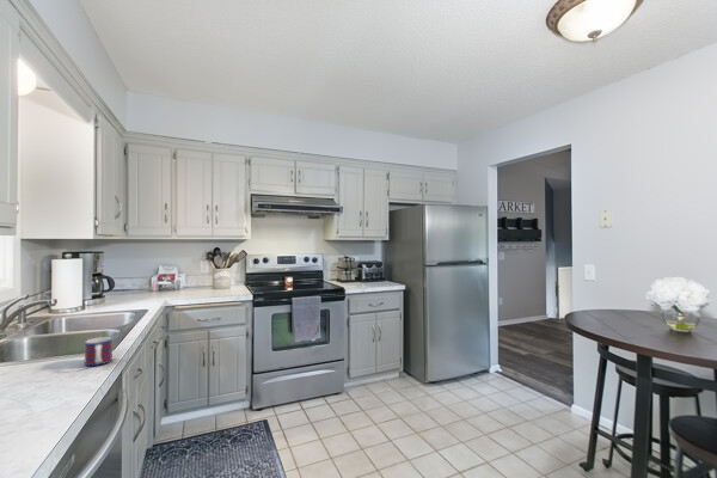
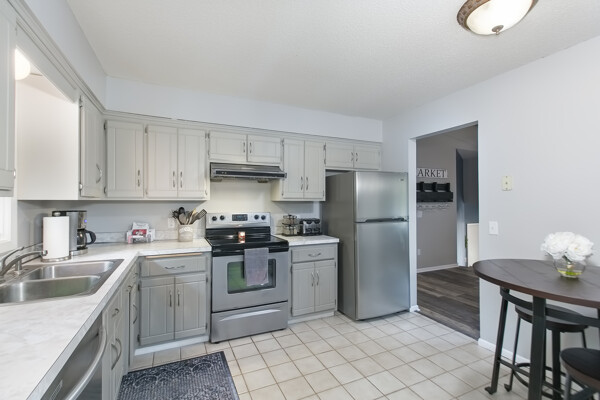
- mug [84,336,114,367]
